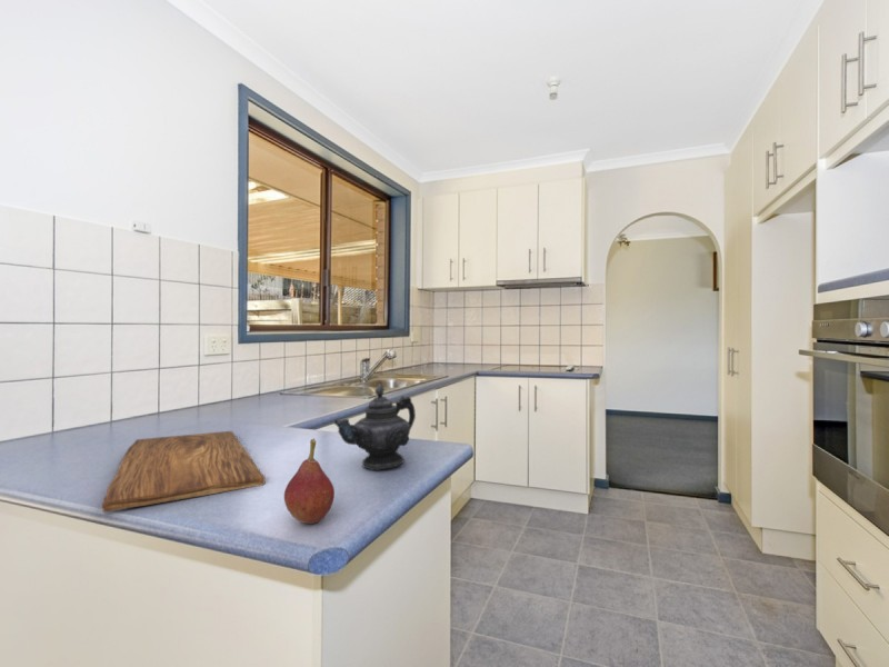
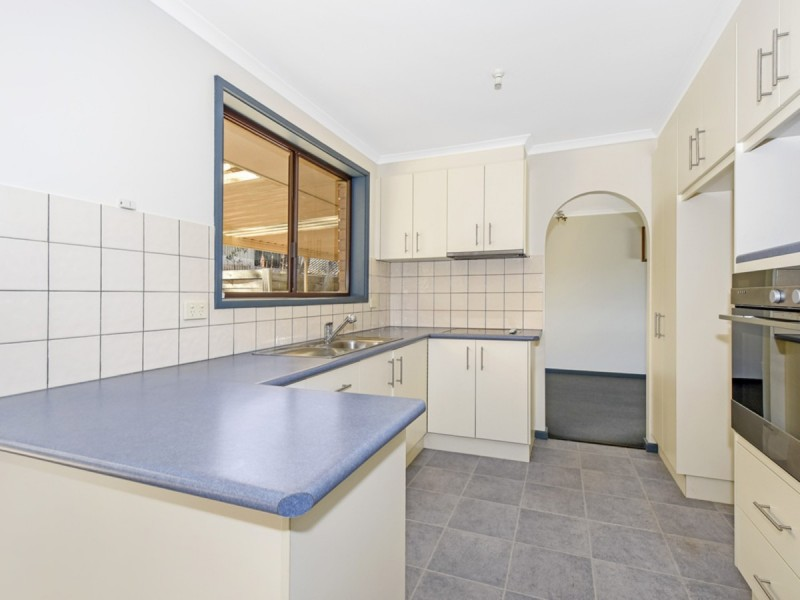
- cutting board [101,430,266,514]
- fruit [283,437,336,525]
- teapot [333,382,417,470]
